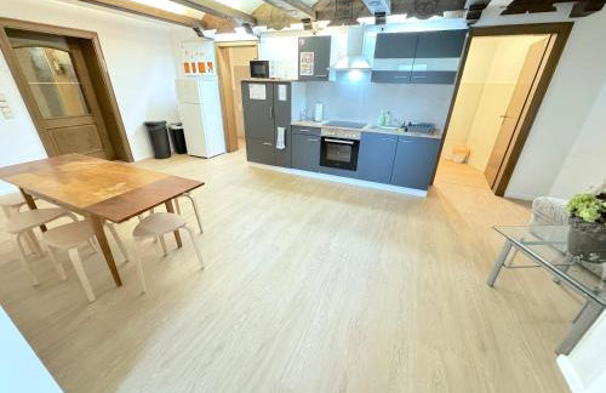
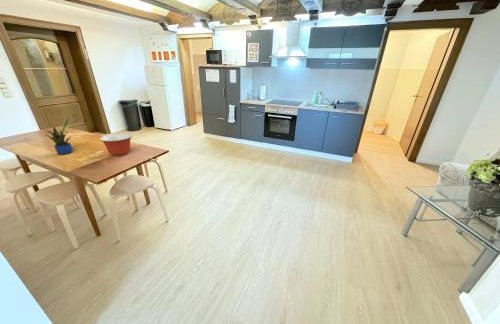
+ mixing bowl [99,132,133,157]
+ potted plant [43,116,74,155]
